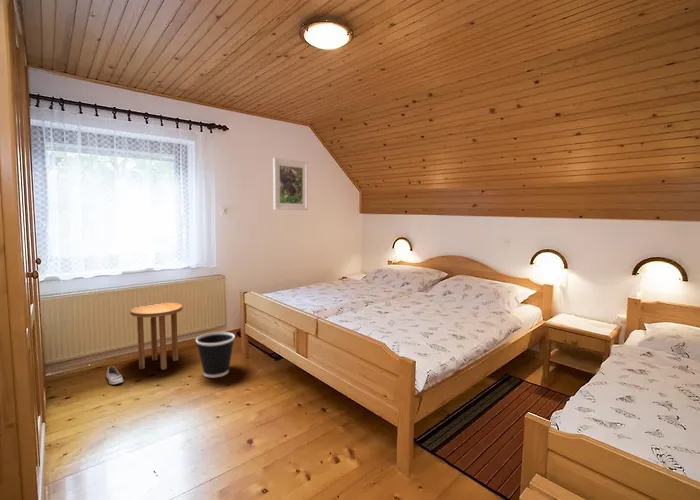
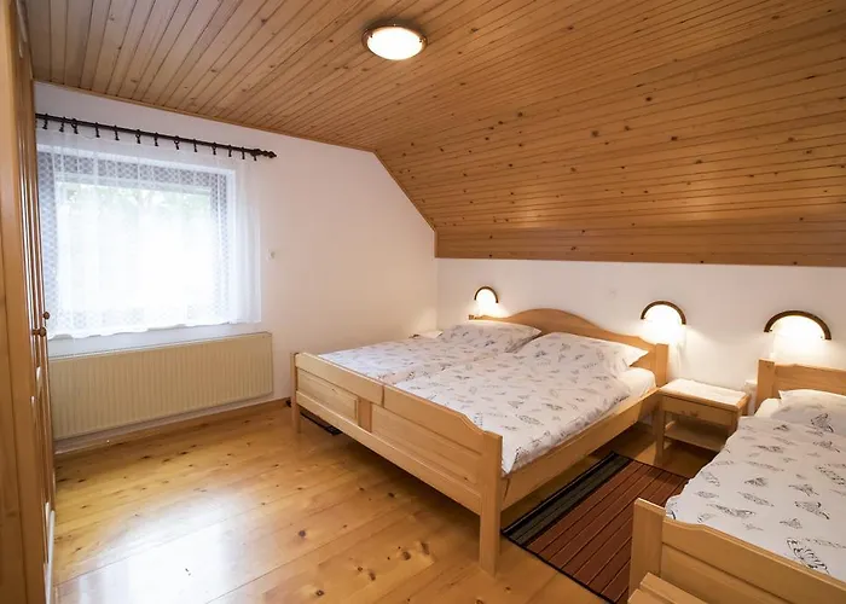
- shoe [105,365,124,385]
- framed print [272,157,309,211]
- side table [129,302,183,371]
- wastebasket [195,331,236,379]
